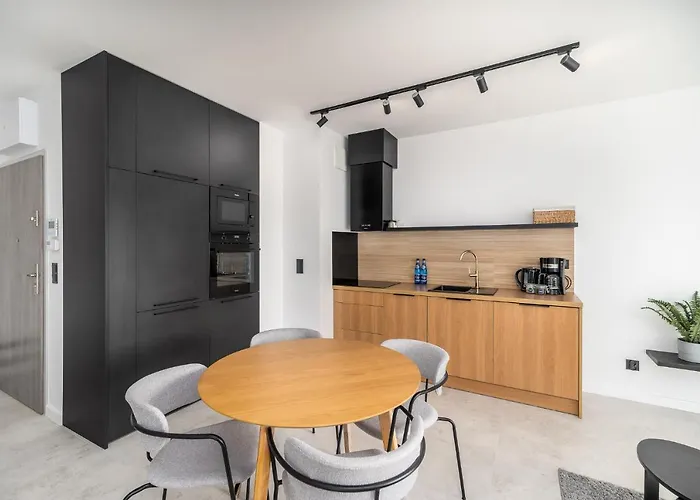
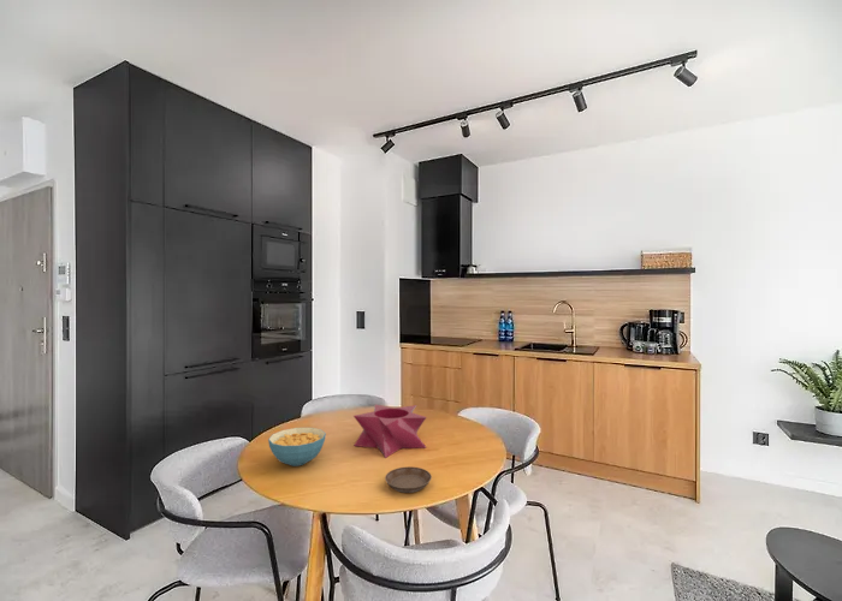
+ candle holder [352,404,427,459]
+ cereal bowl [267,427,327,468]
+ saucer [384,465,433,494]
